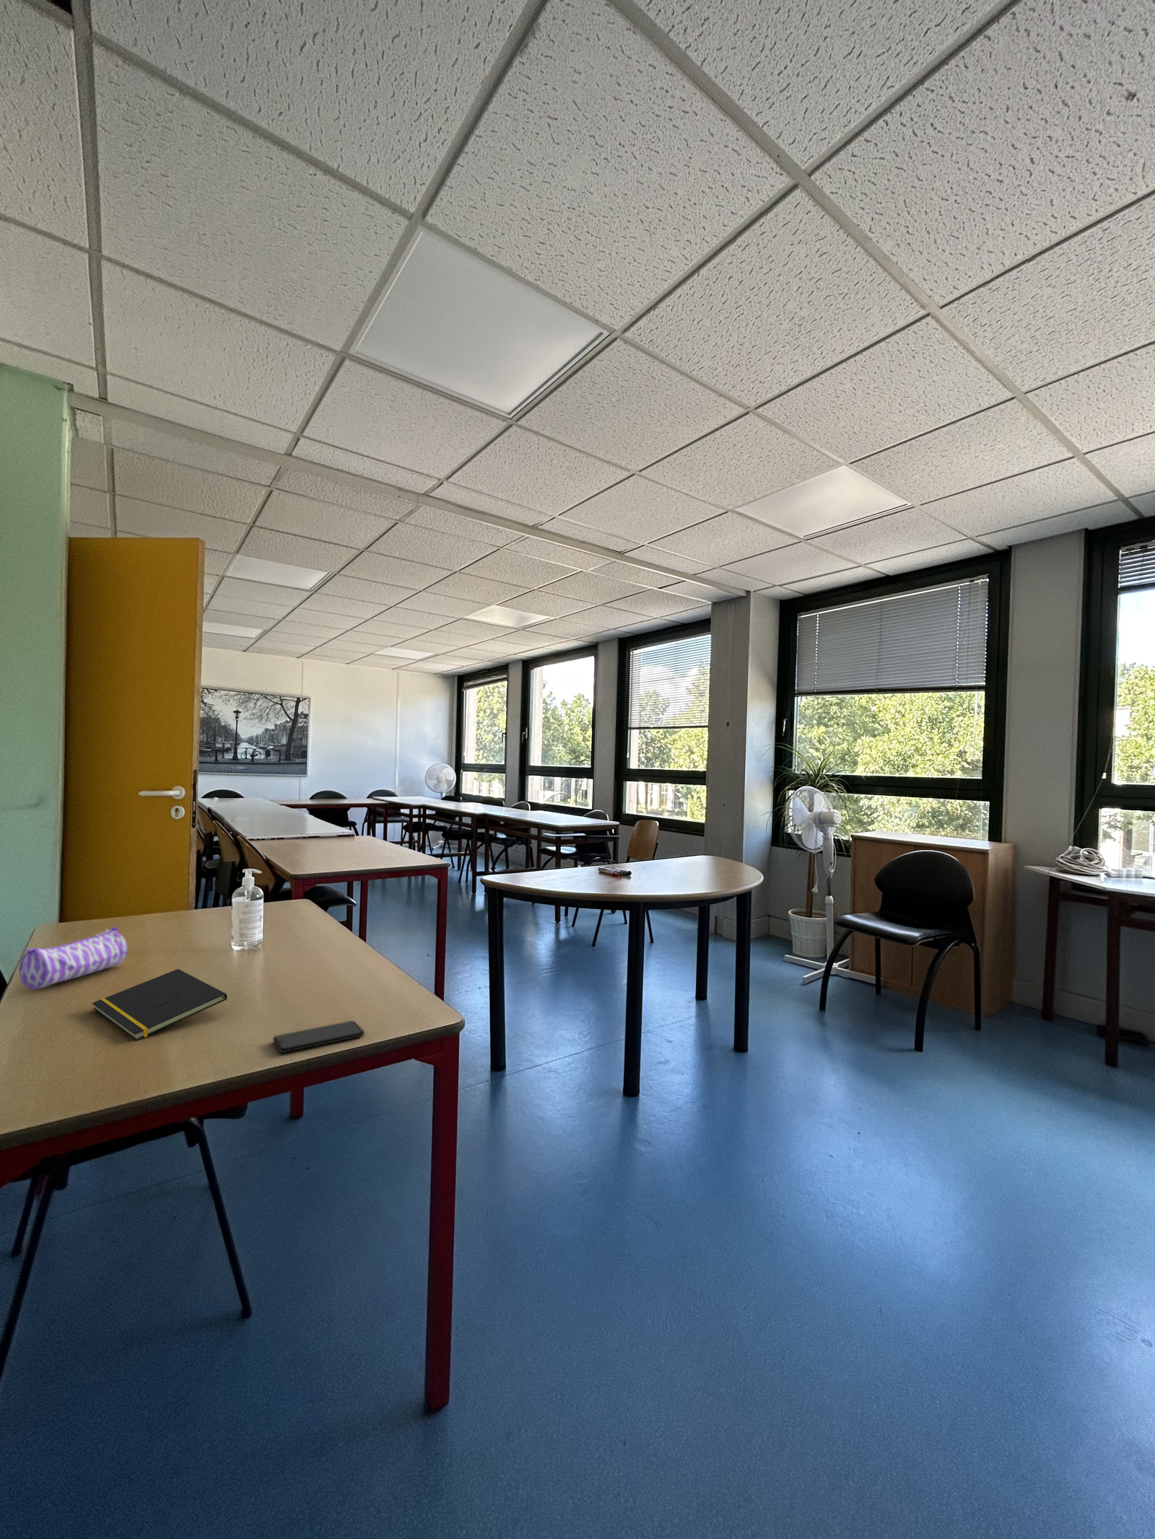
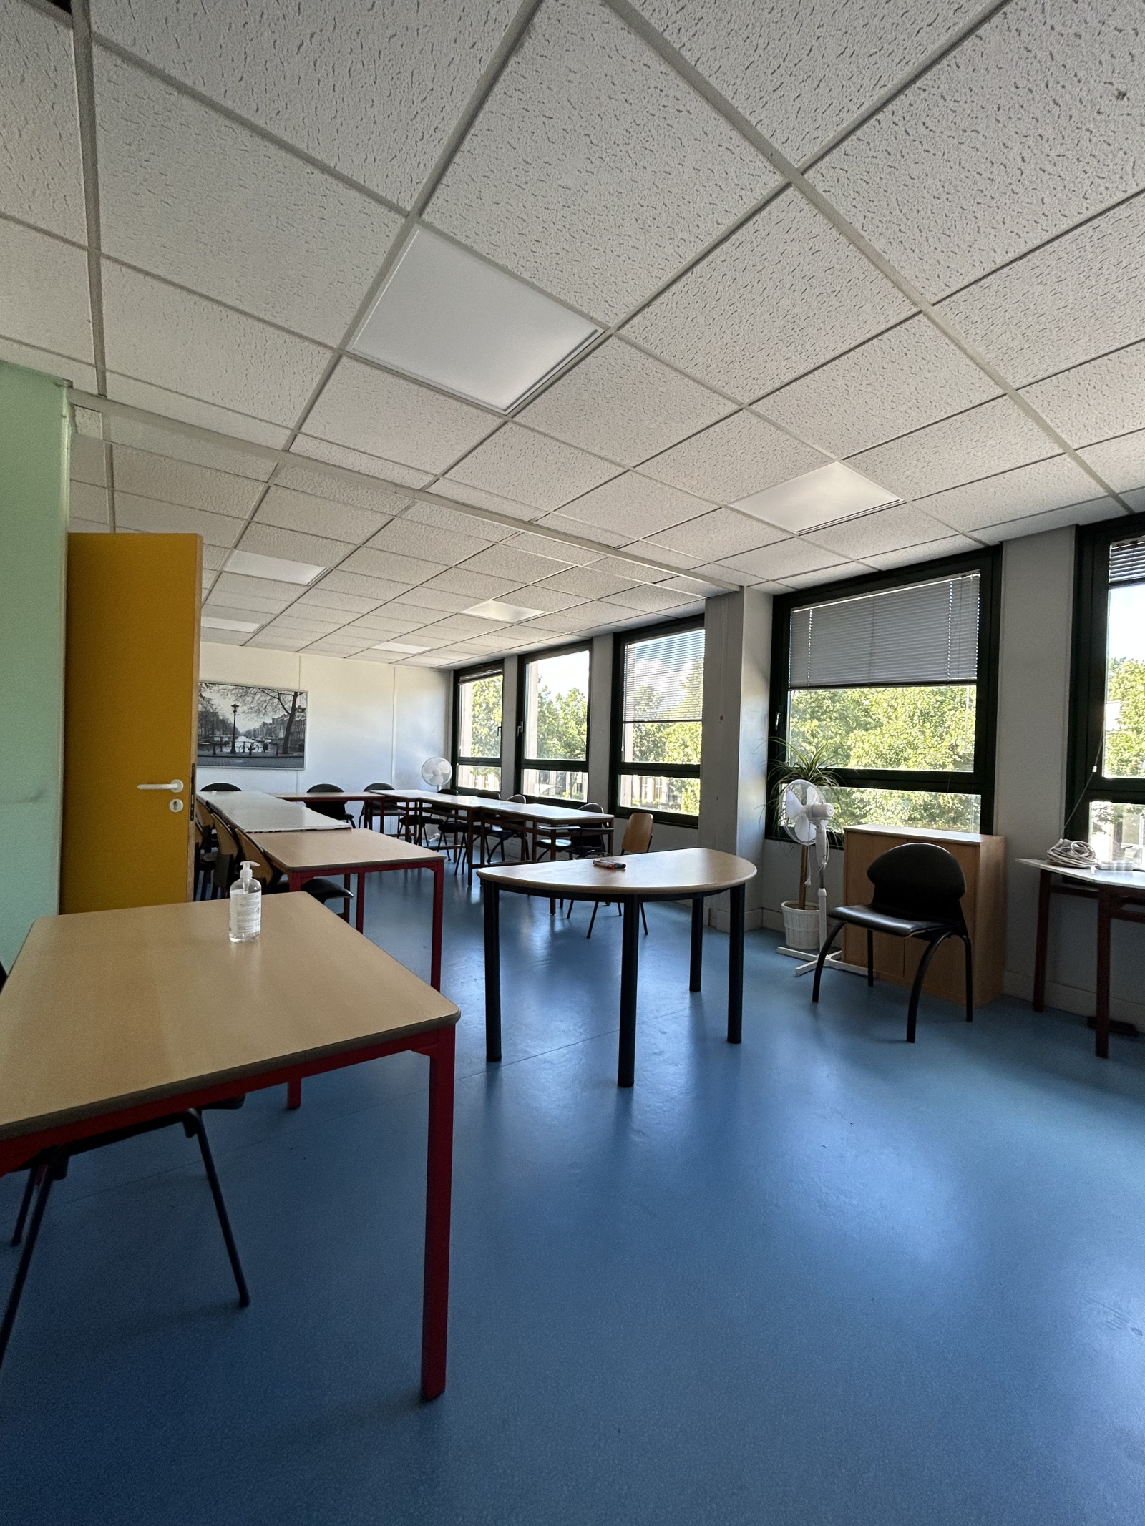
- smartphone [272,1020,365,1054]
- pencil case [18,927,129,990]
- notepad [92,968,228,1041]
